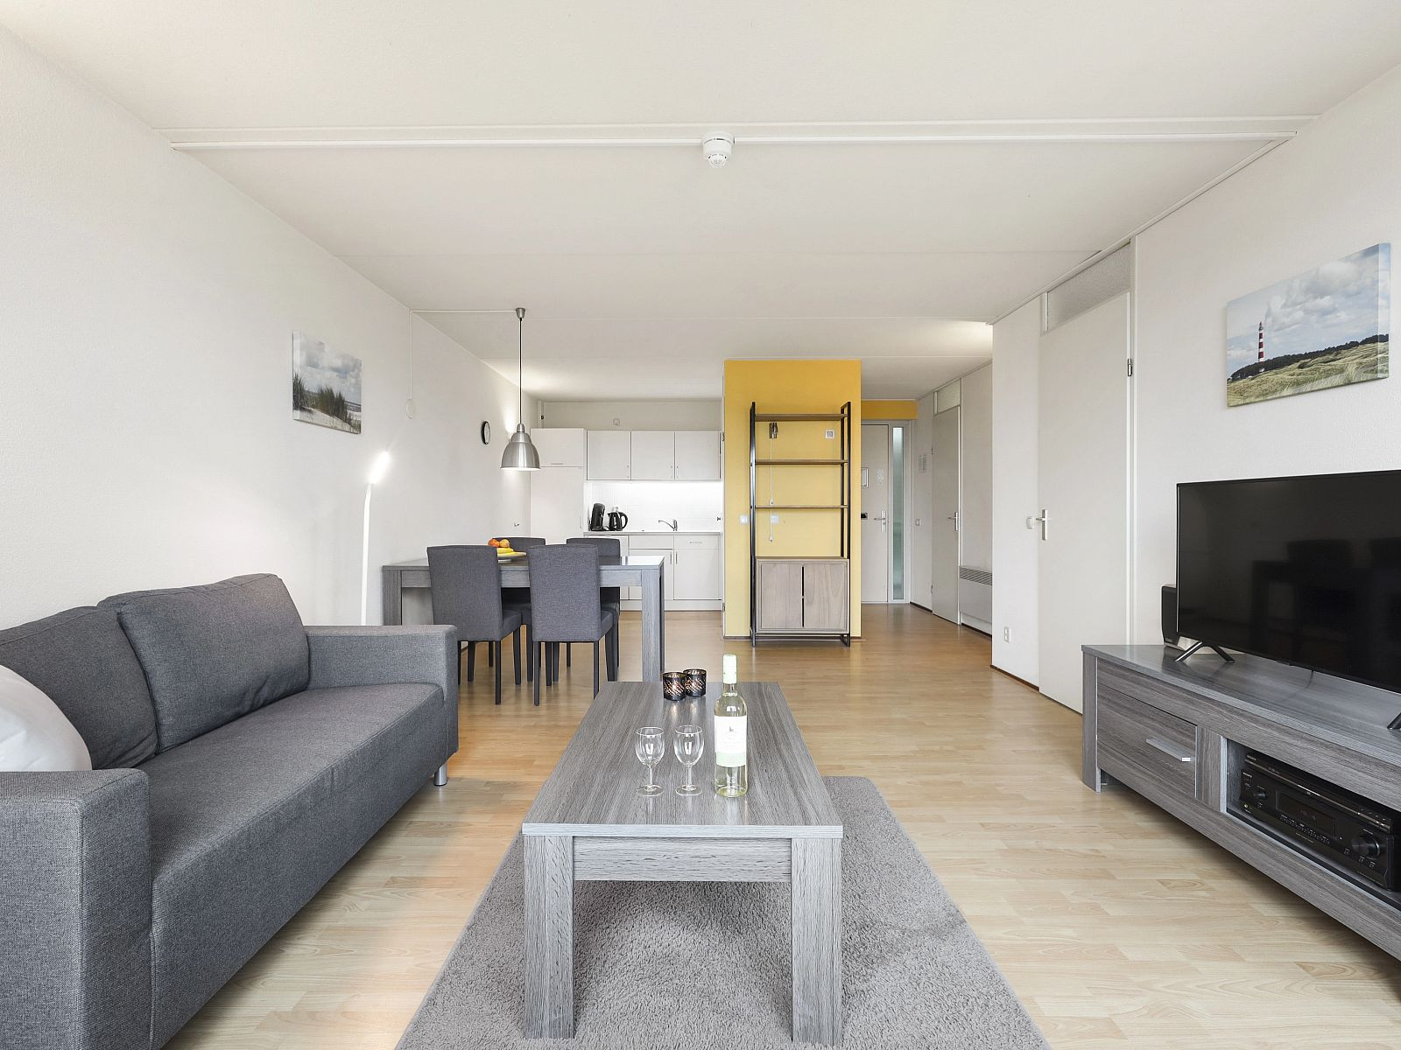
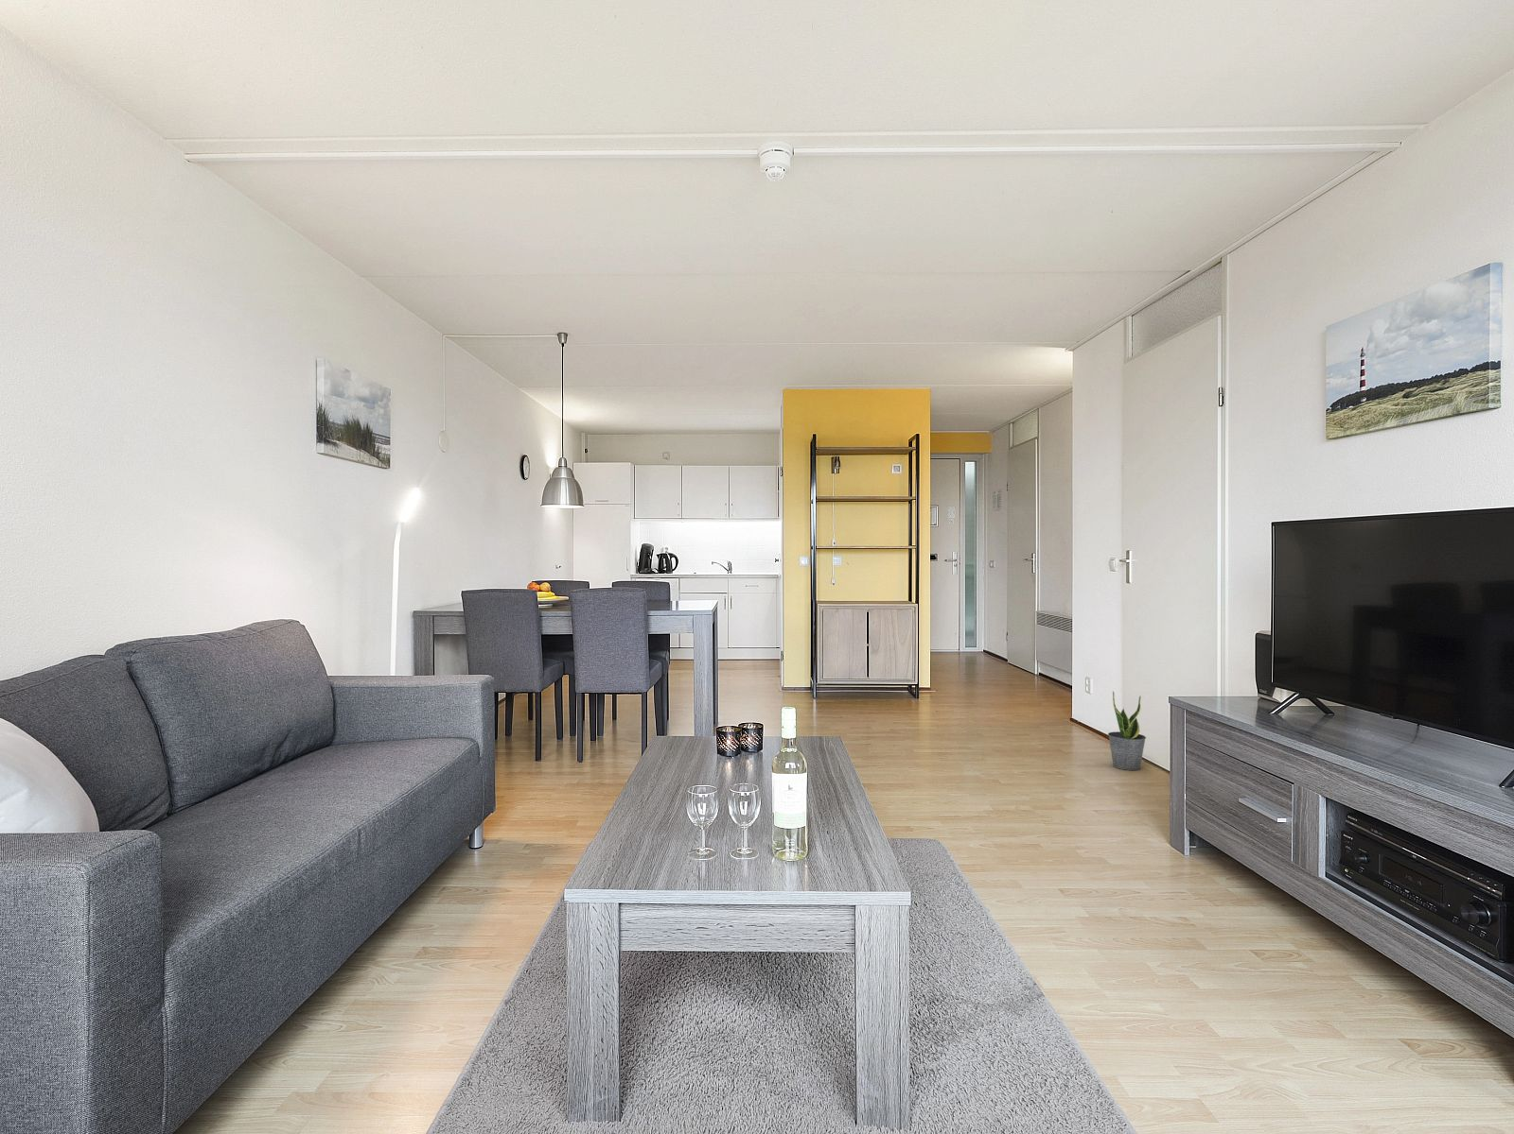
+ potted plant [1107,691,1147,771]
